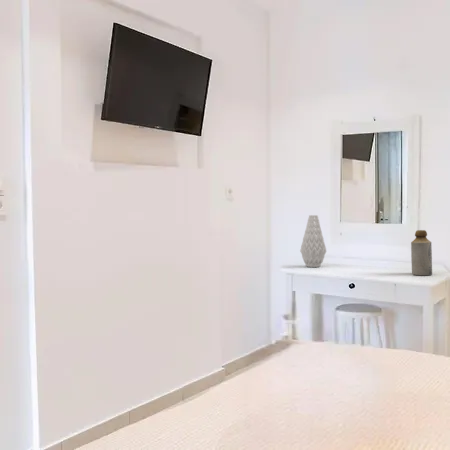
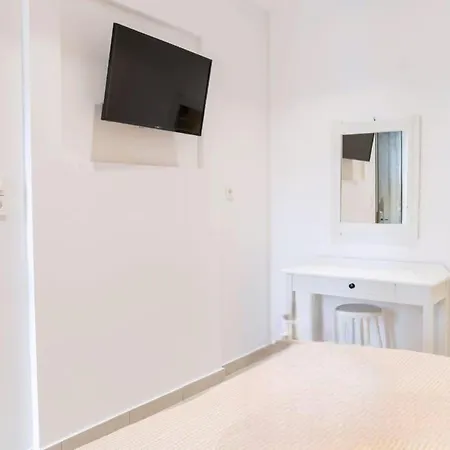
- vase [299,214,327,268]
- bottle [410,229,433,276]
